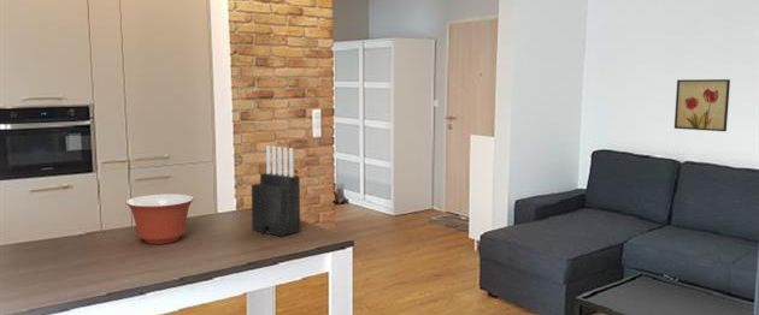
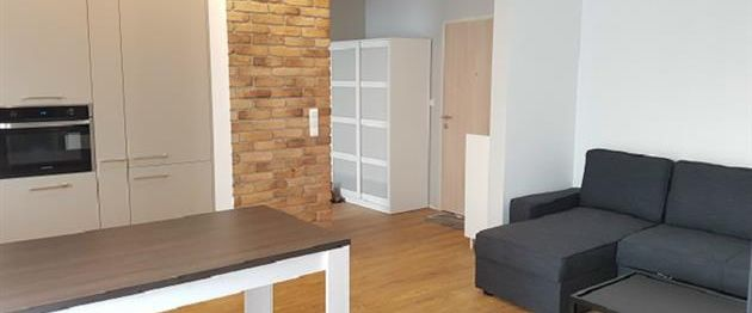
- knife block [251,144,301,237]
- wall art [673,78,731,132]
- mixing bowl [124,194,195,245]
